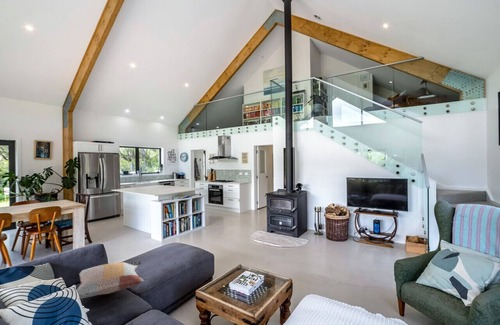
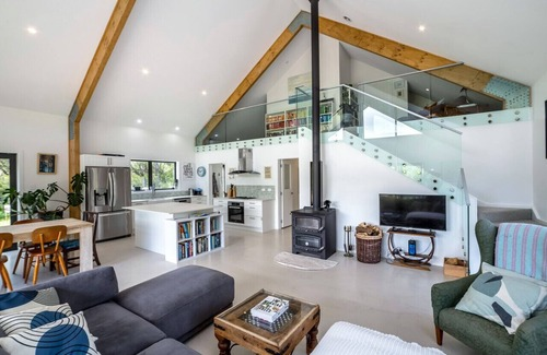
- decorative pillow [76,260,146,300]
